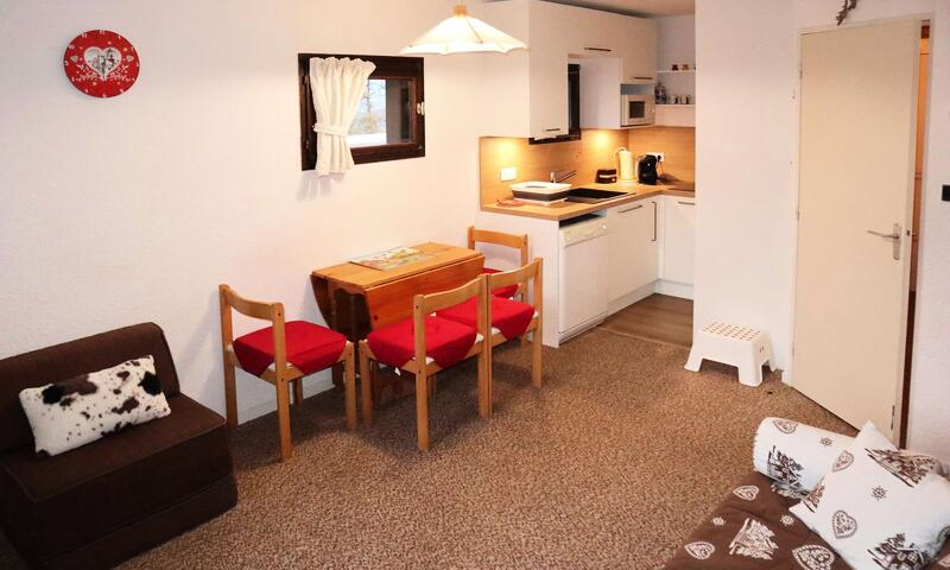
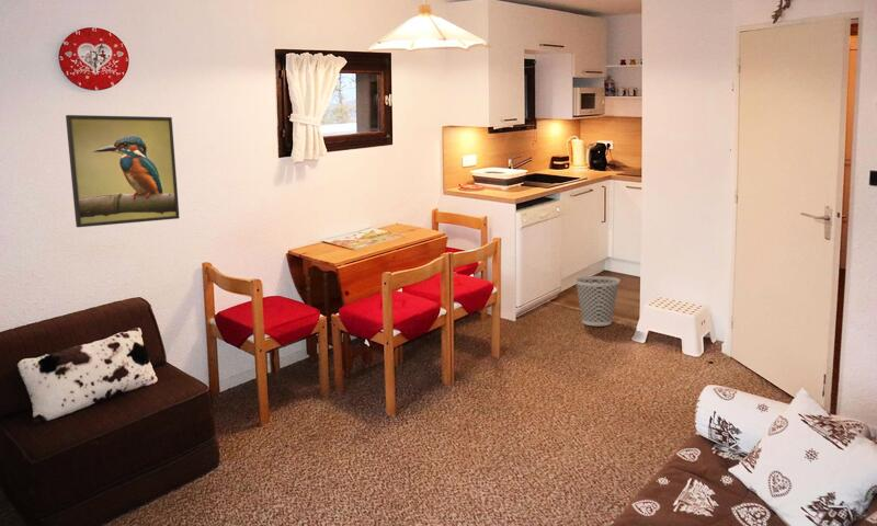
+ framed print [65,114,180,228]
+ wastebasket [573,275,622,327]
